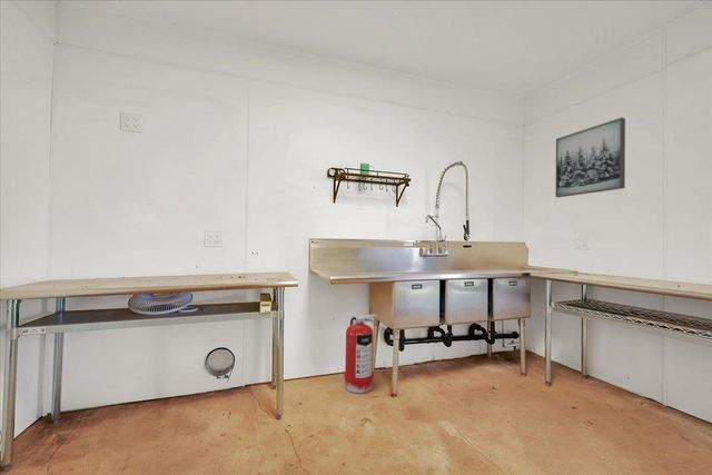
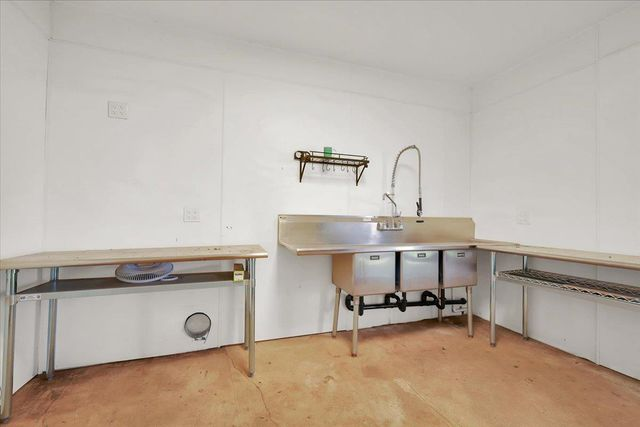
- fire extinguisher [343,314,378,394]
- wall art [554,117,626,198]
